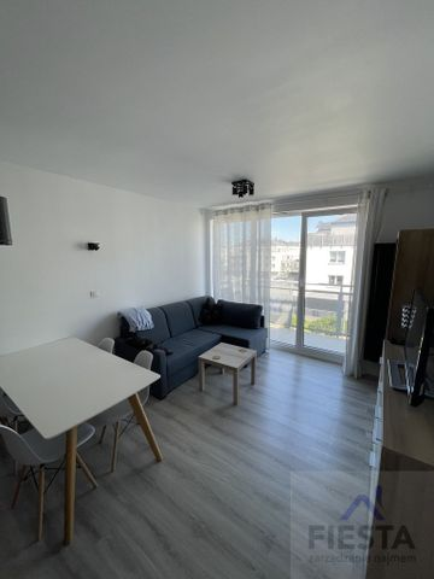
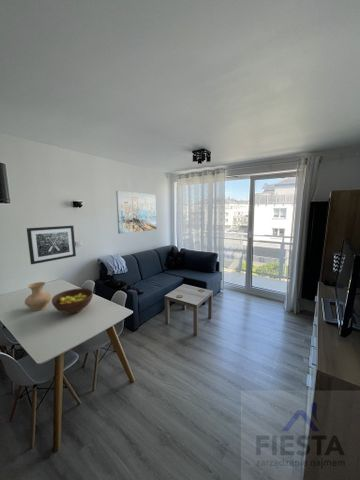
+ wall art [115,190,157,235]
+ fruit bowl [51,287,94,315]
+ vase [24,281,52,312]
+ wall art [26,225,77,265]
